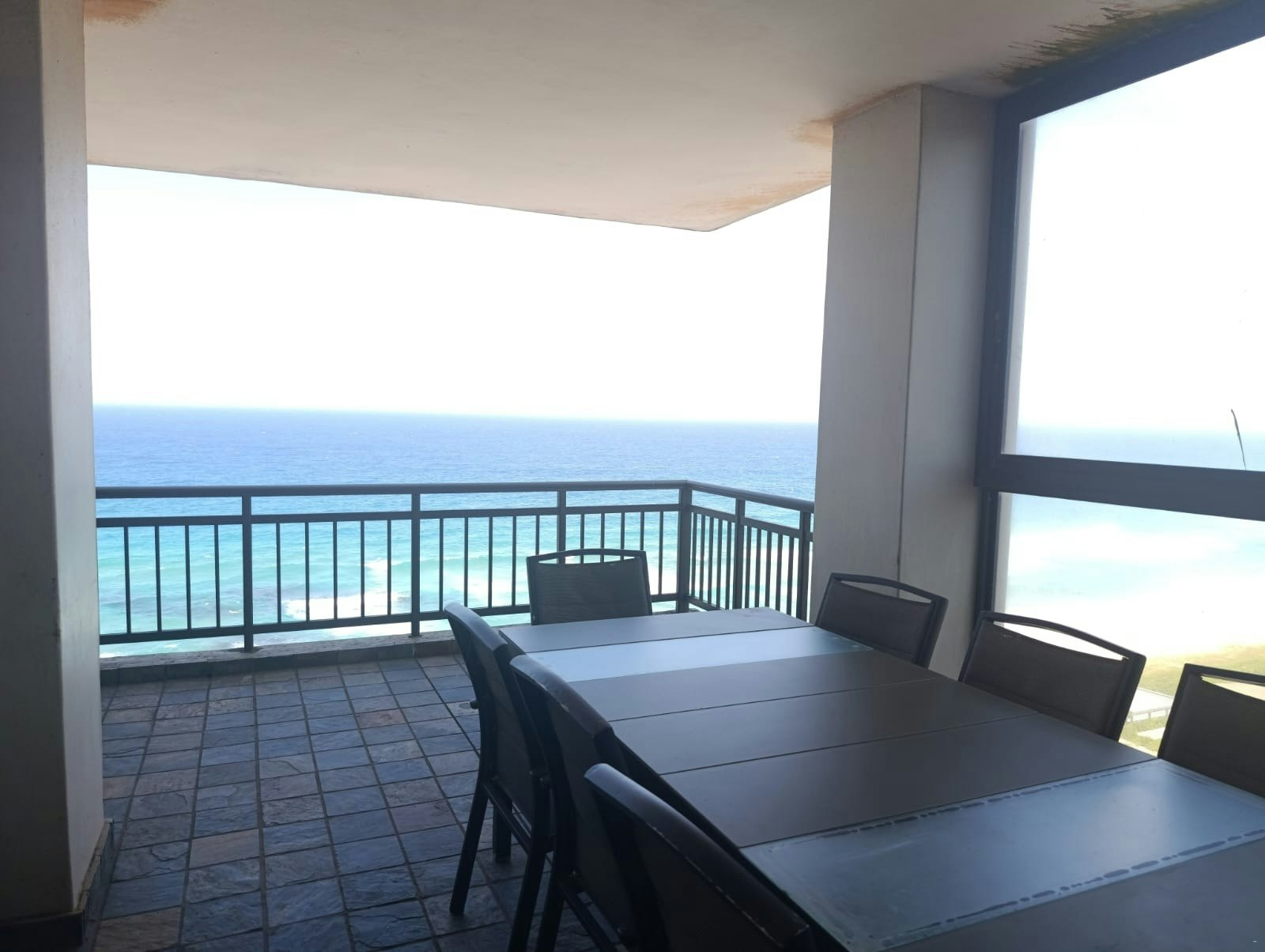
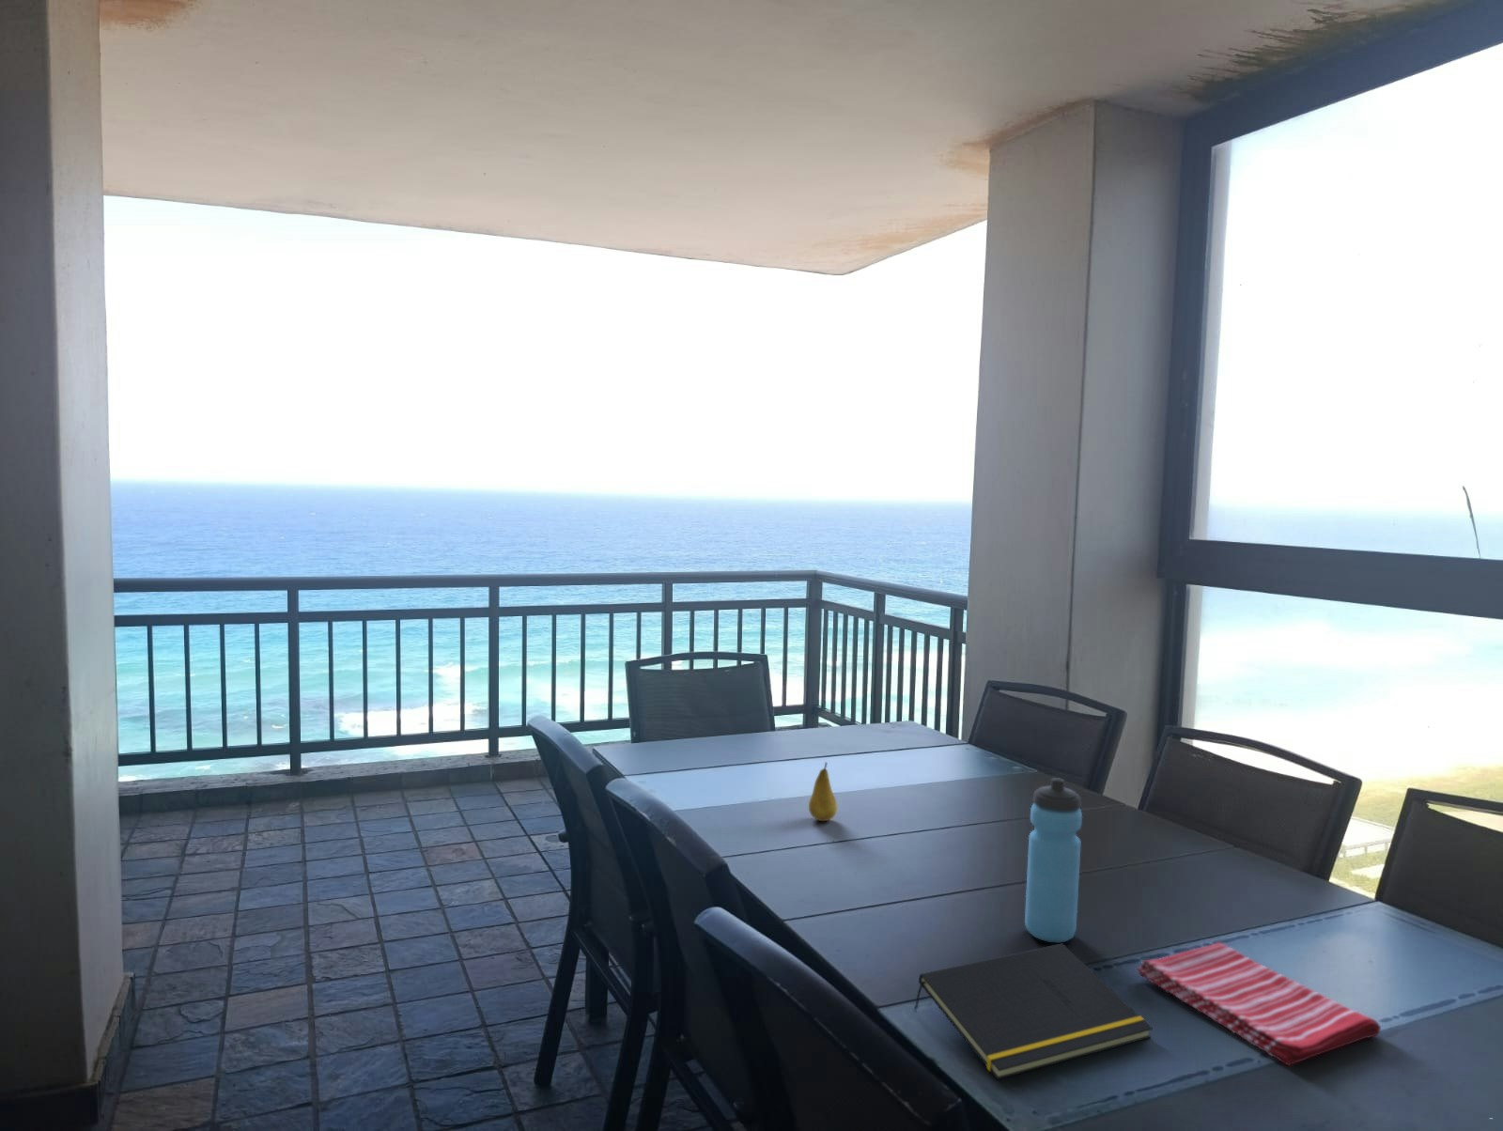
+ notepad [912,943,1154,1080]
+ dish towel [1136,941,1382,1067]
+ fruit [808,760,838,822]
+ water bottle [1024,777,1084,944]
